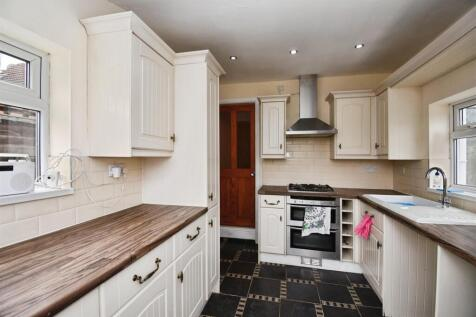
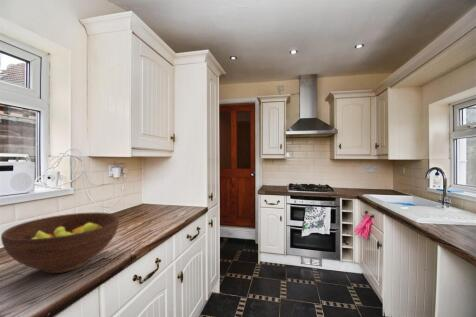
+ fruit bowl [0,211,120,274]
